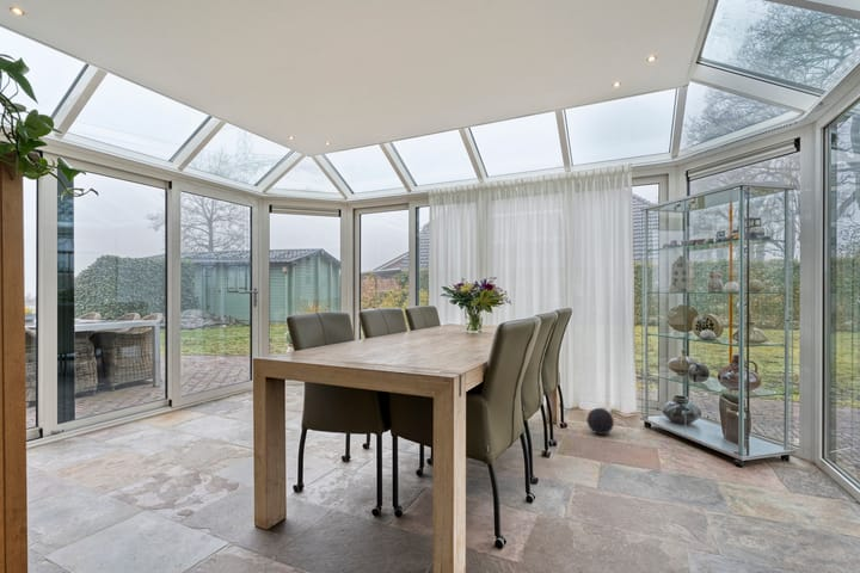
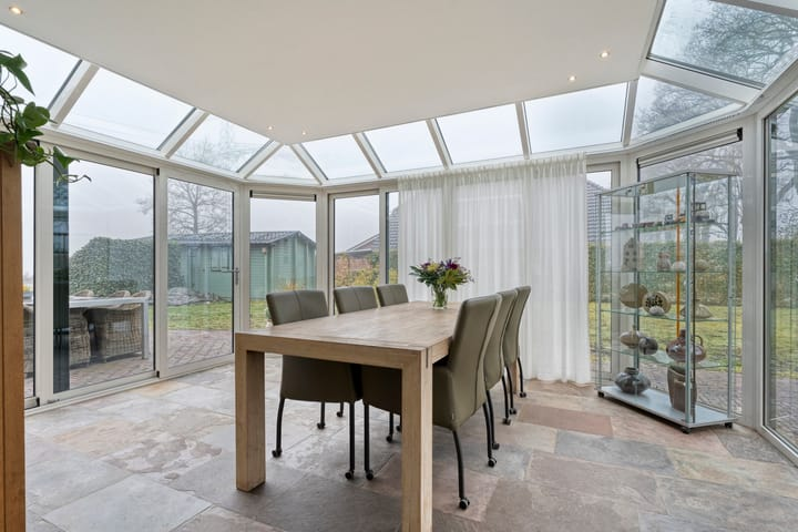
- decorative ball [585,407,615,436]
